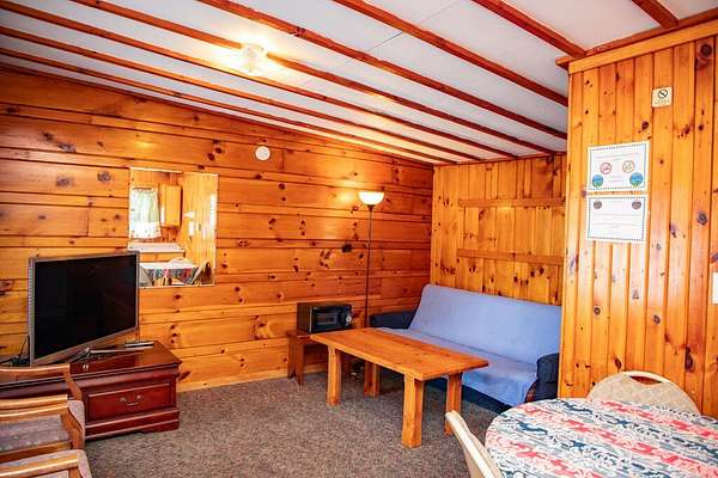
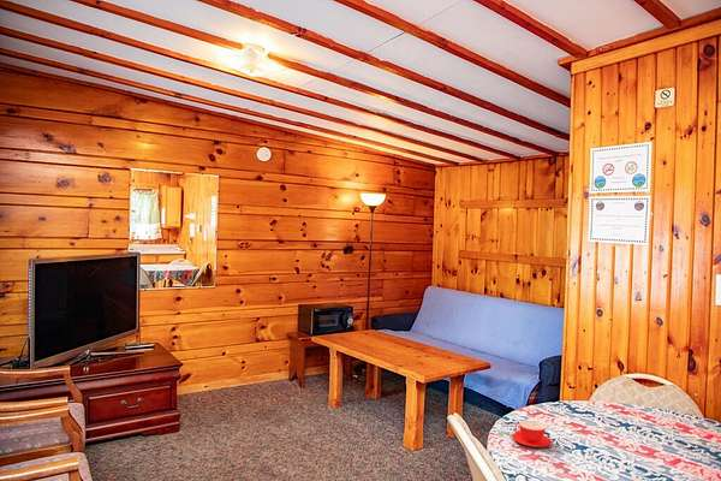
+ teacup [511,420,553,449]
